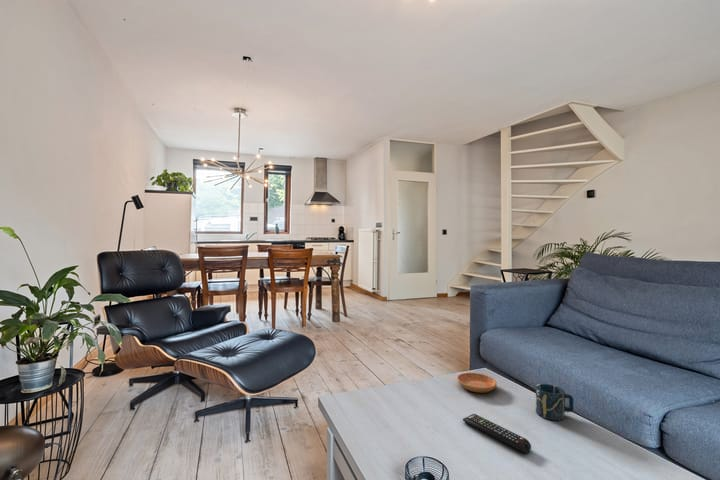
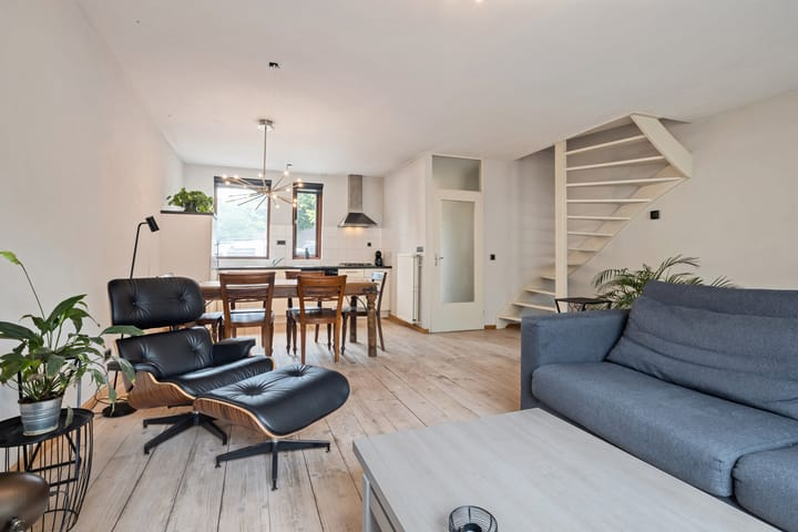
- remote control [462,413,532,454]
- cup [535,383,574,422]
- saucer [456,372,498,394]
